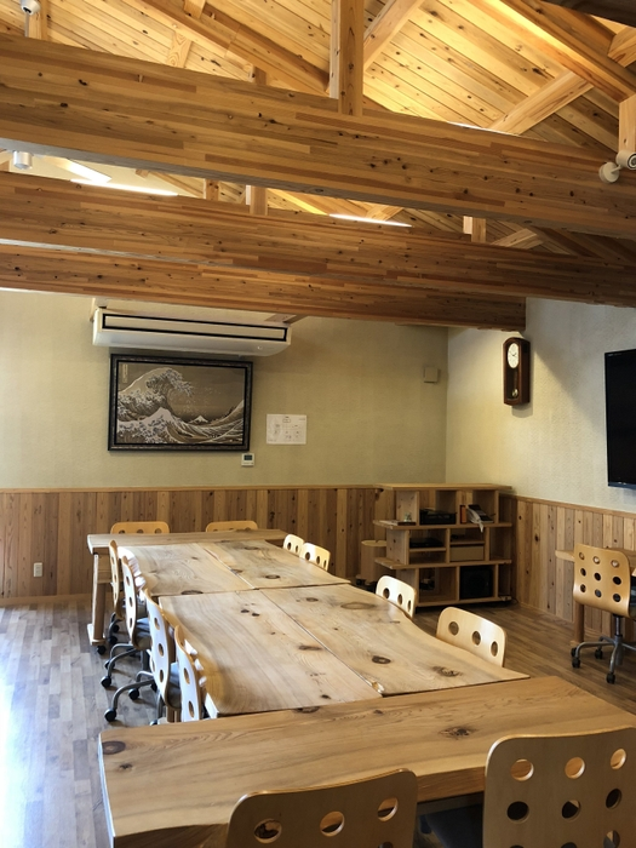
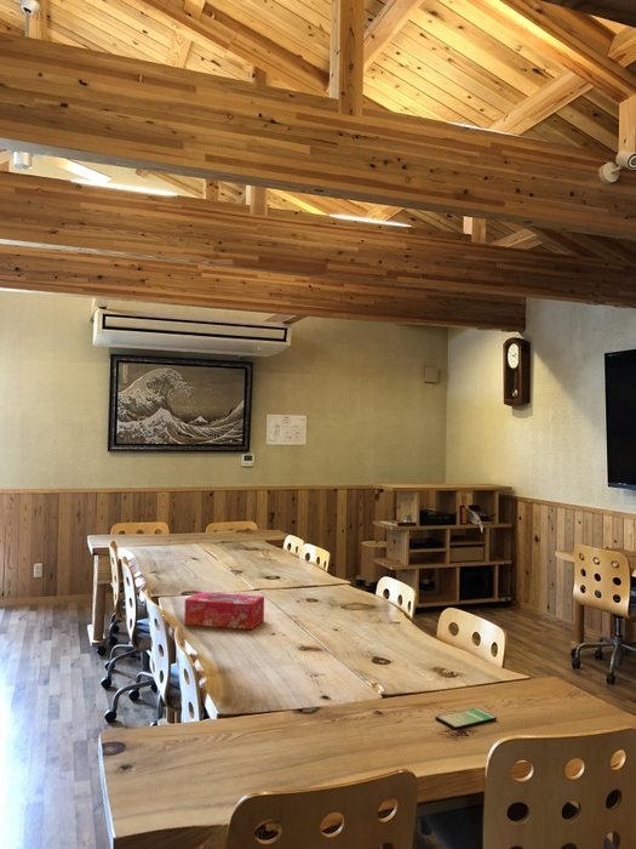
+ smartphone [434,707,498,730]
+ tissue box [183,591,265,631]
